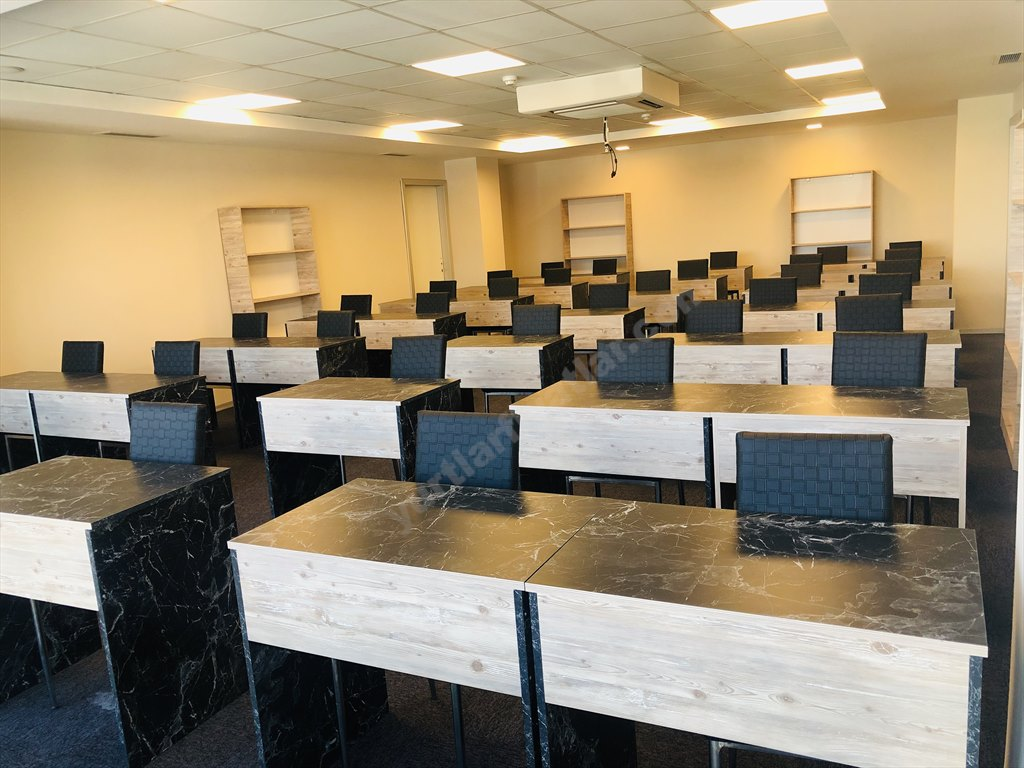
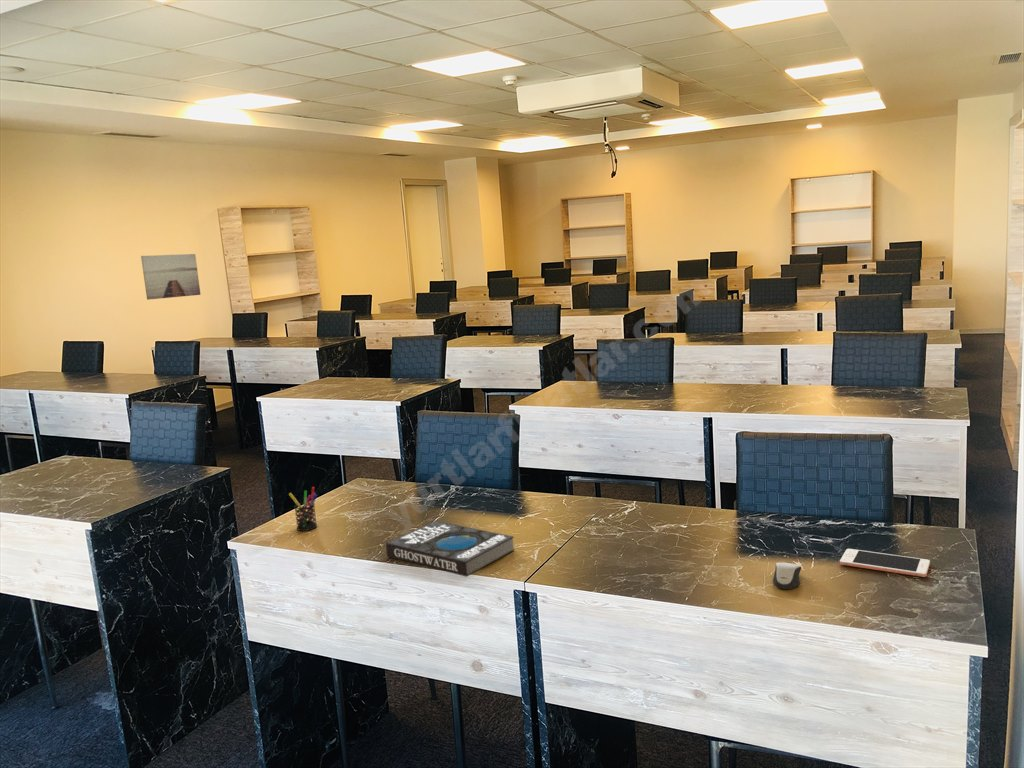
+ book [385,520,516,578]
+ pen holder [288,486,318,532]
+ cell phone [839,548,931,578]
+ computer mouse [772,561,802,590]
+ wall art [140,253,201,301]
